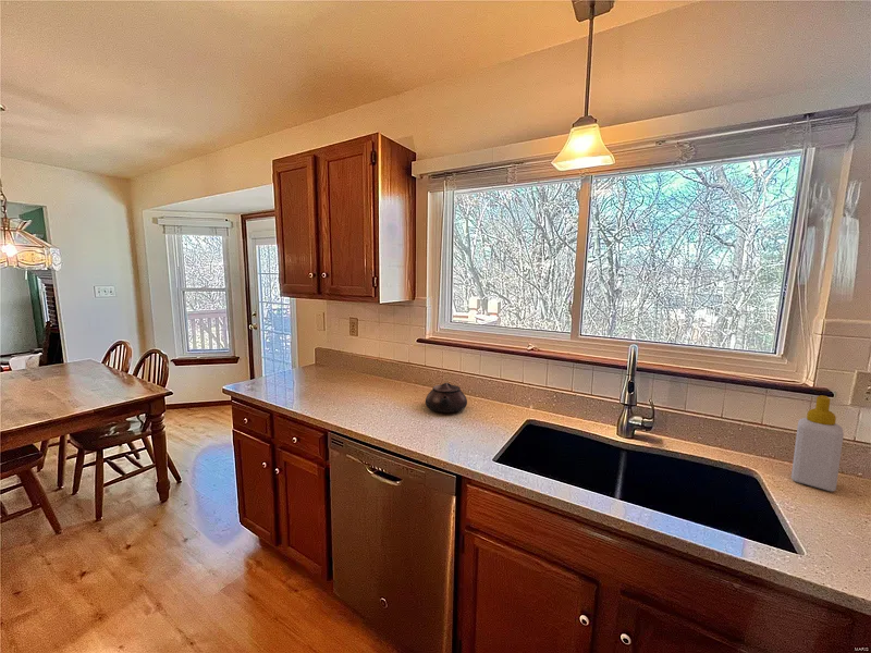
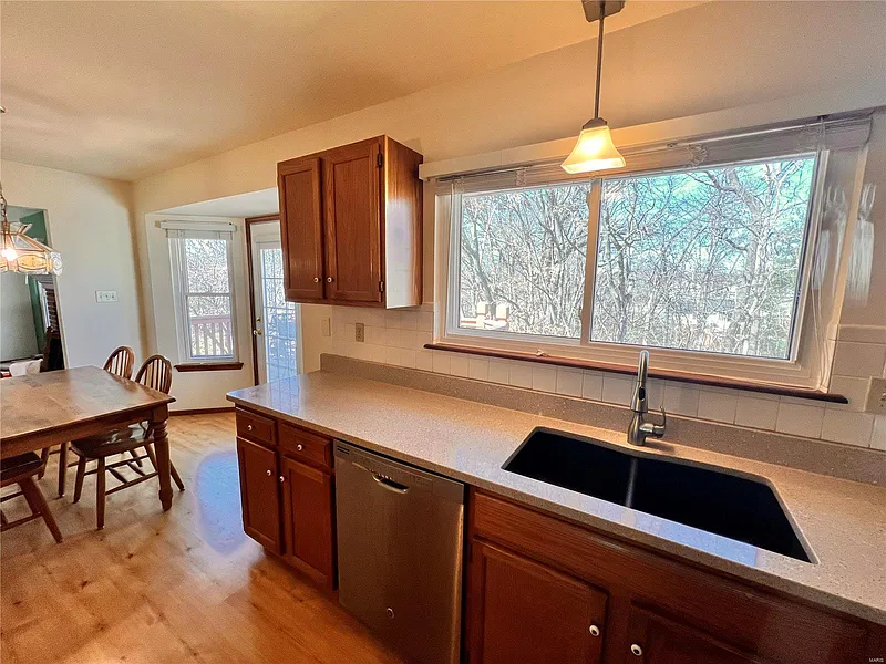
- teapot [425,382,468,414]
- soap bottle [790,394,845,492]
